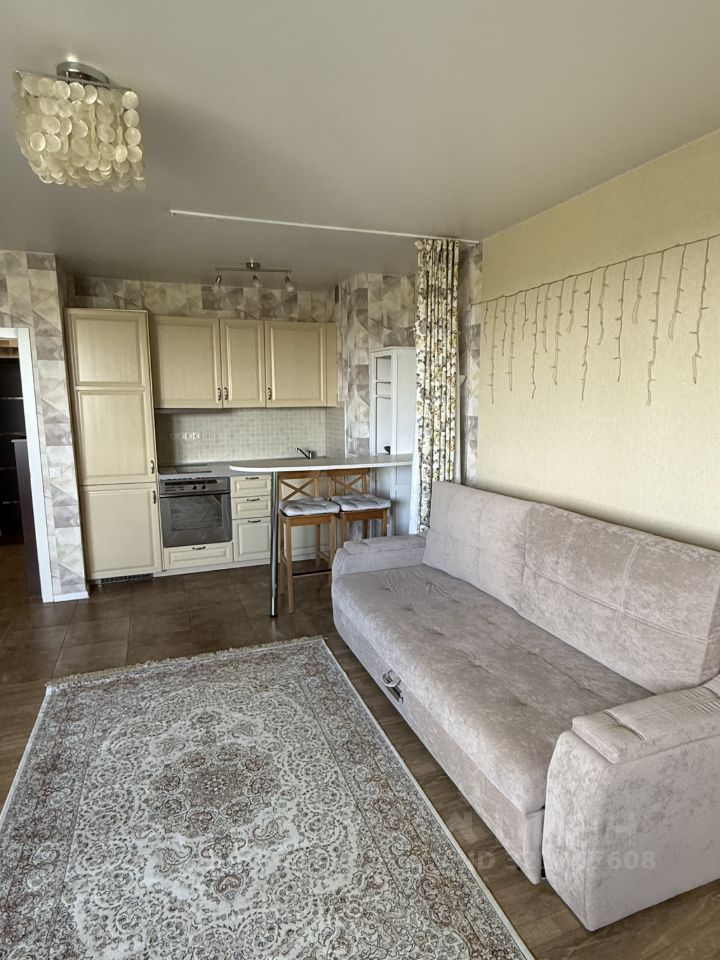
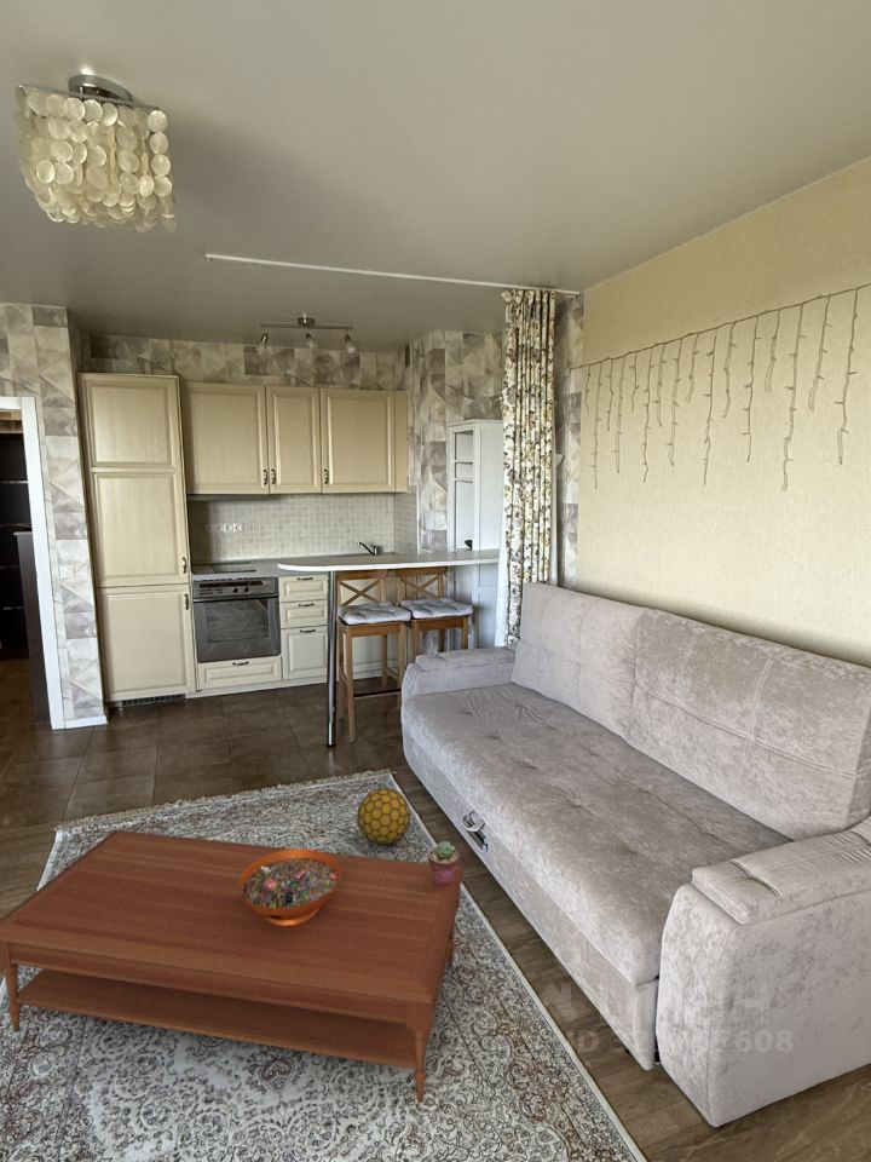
+ decorative bowl [238,847,341,925]
+ decorative ball [356,787,411,846]
+ potted succulent [427,840,460,886]
+ coffee table [0,829,465,1104]
